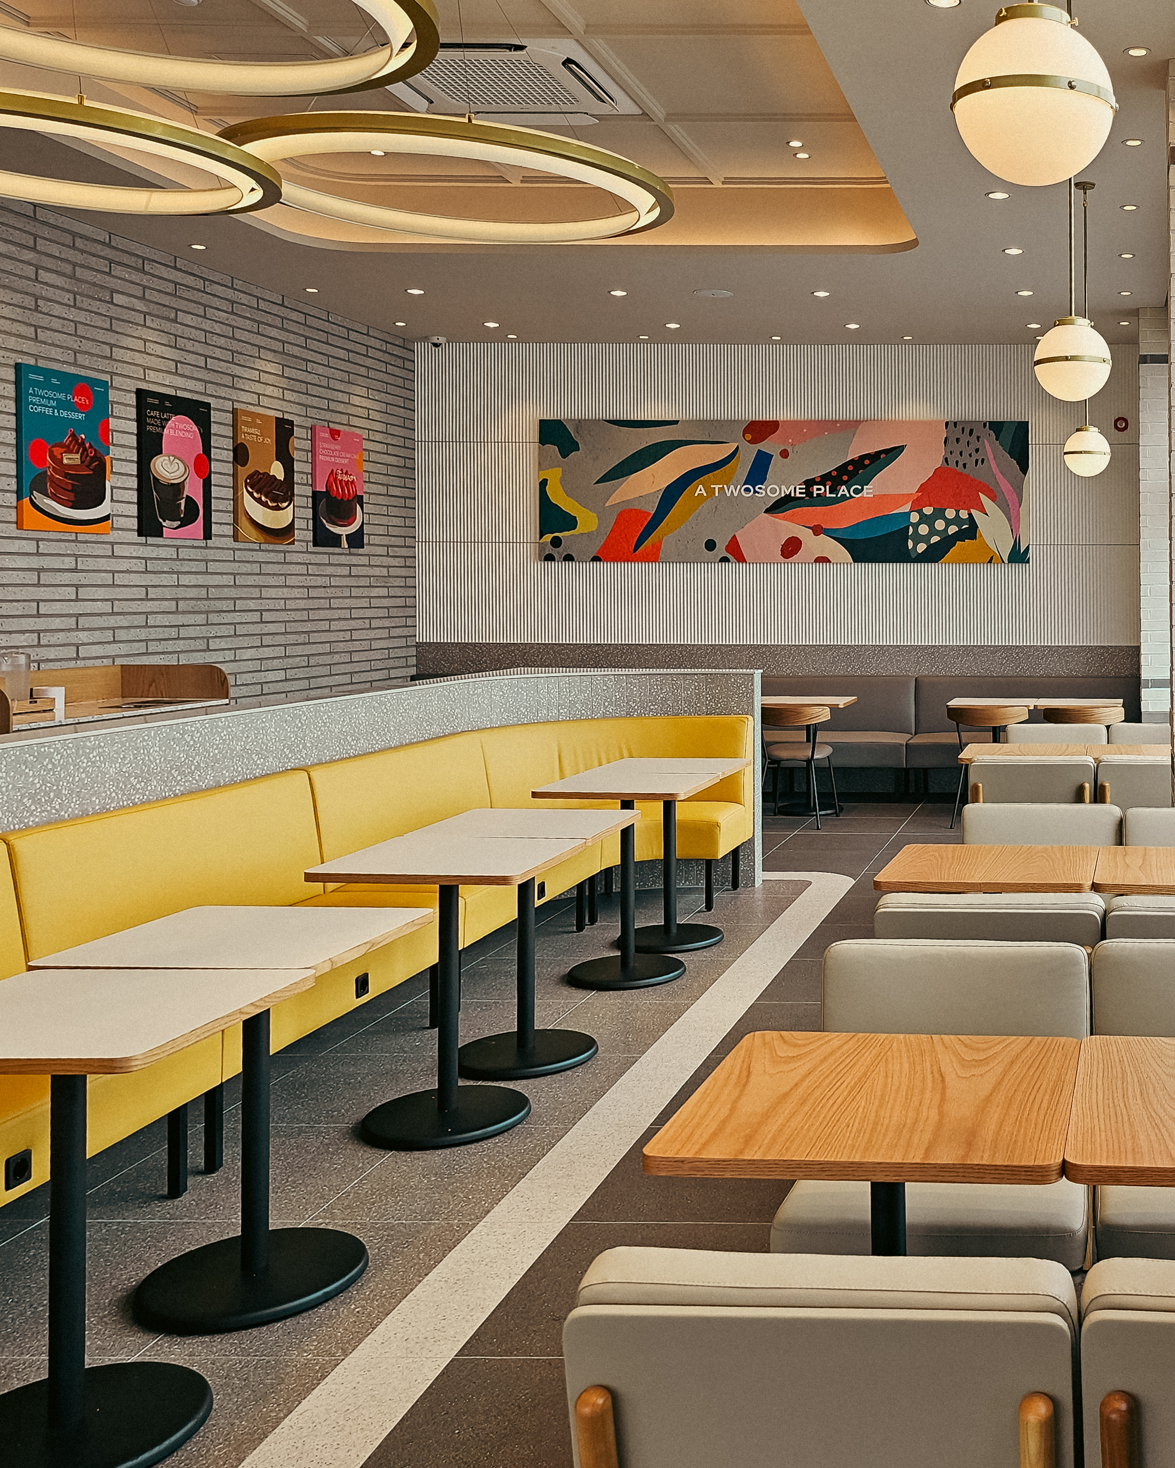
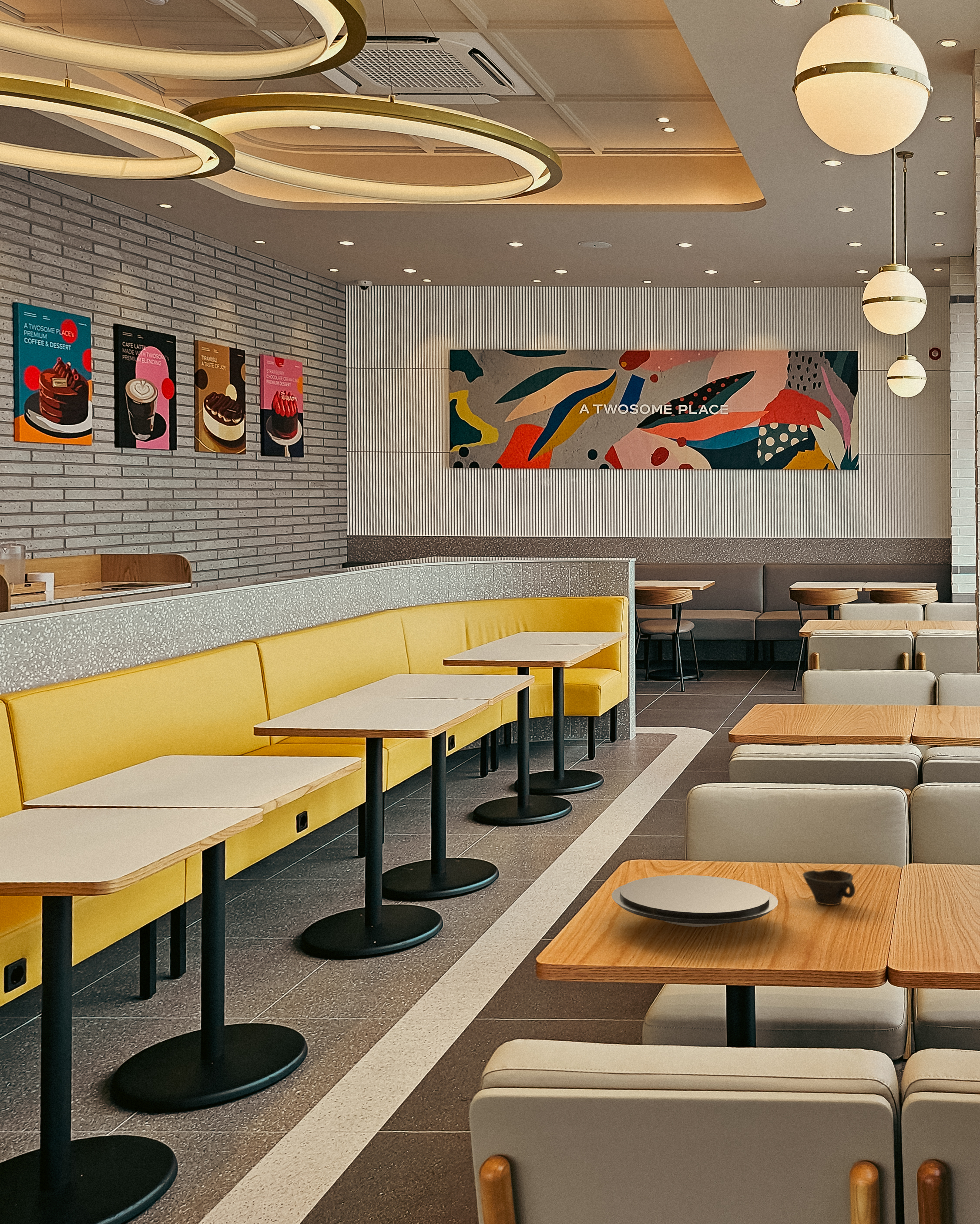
+ plate [611,874,779,927]
+ cup [802,869,856,906]
